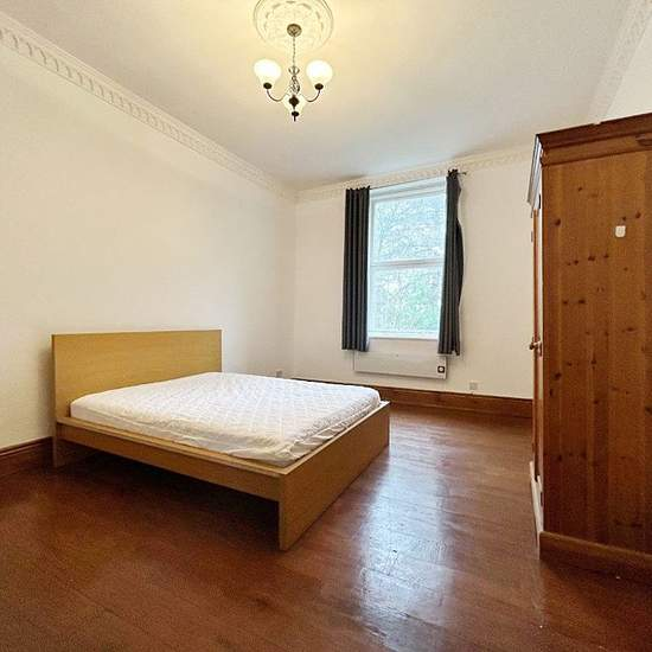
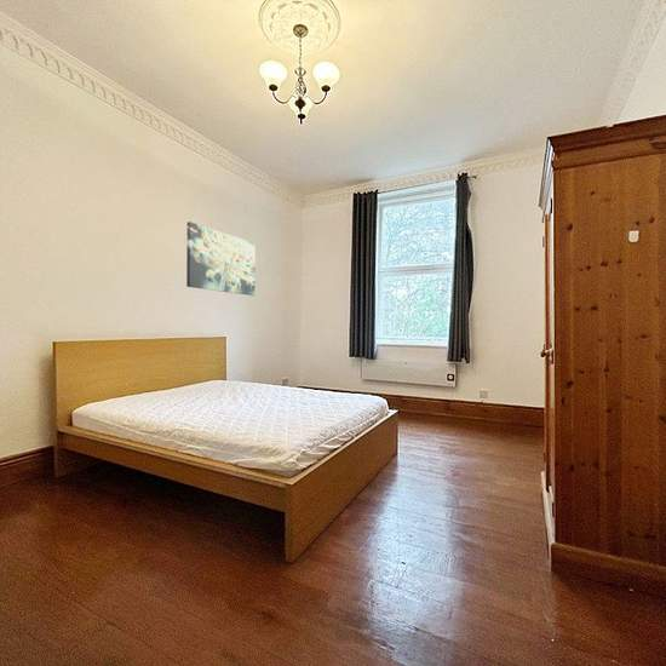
+ wall art [185,220,257,297]
